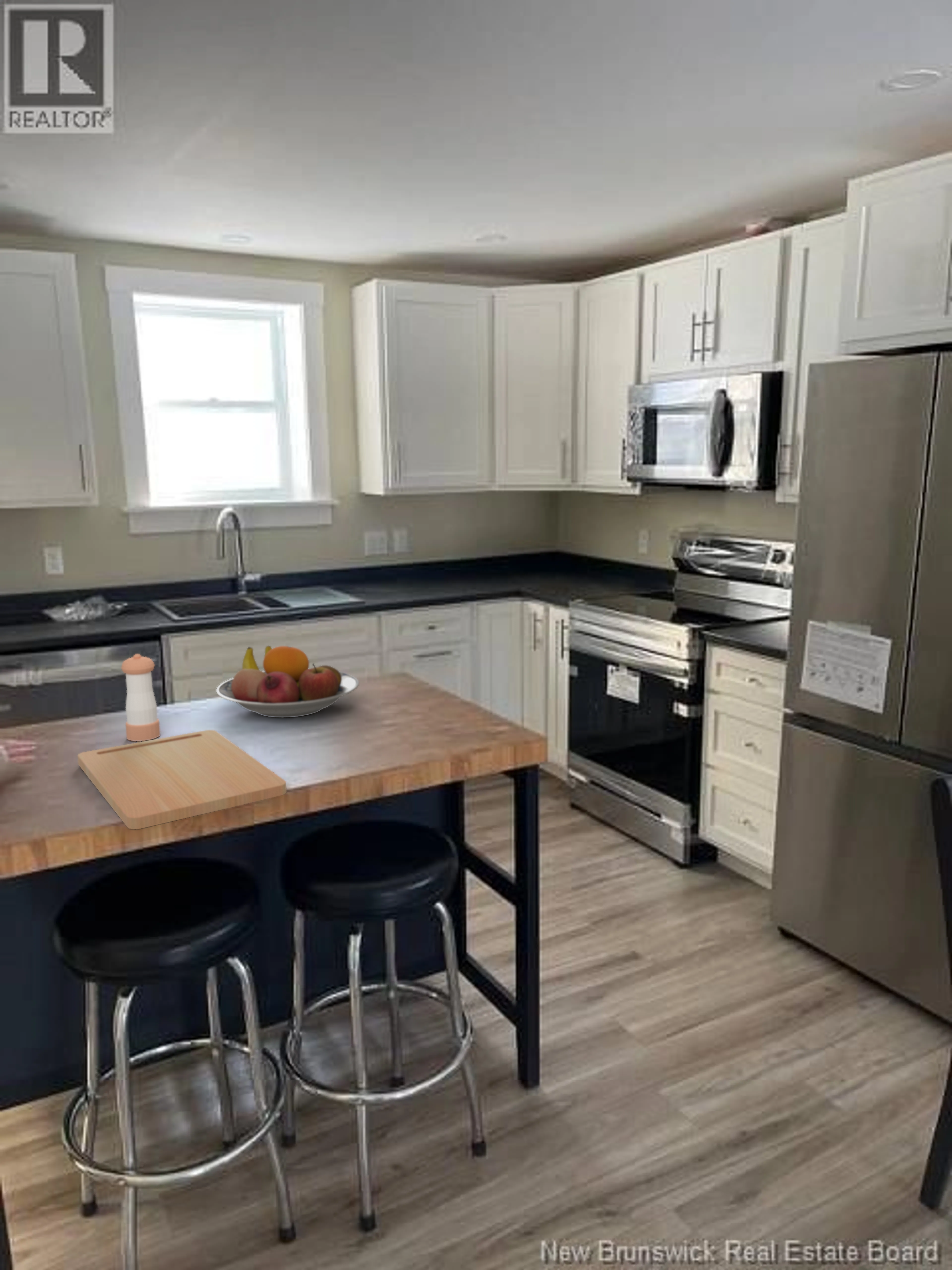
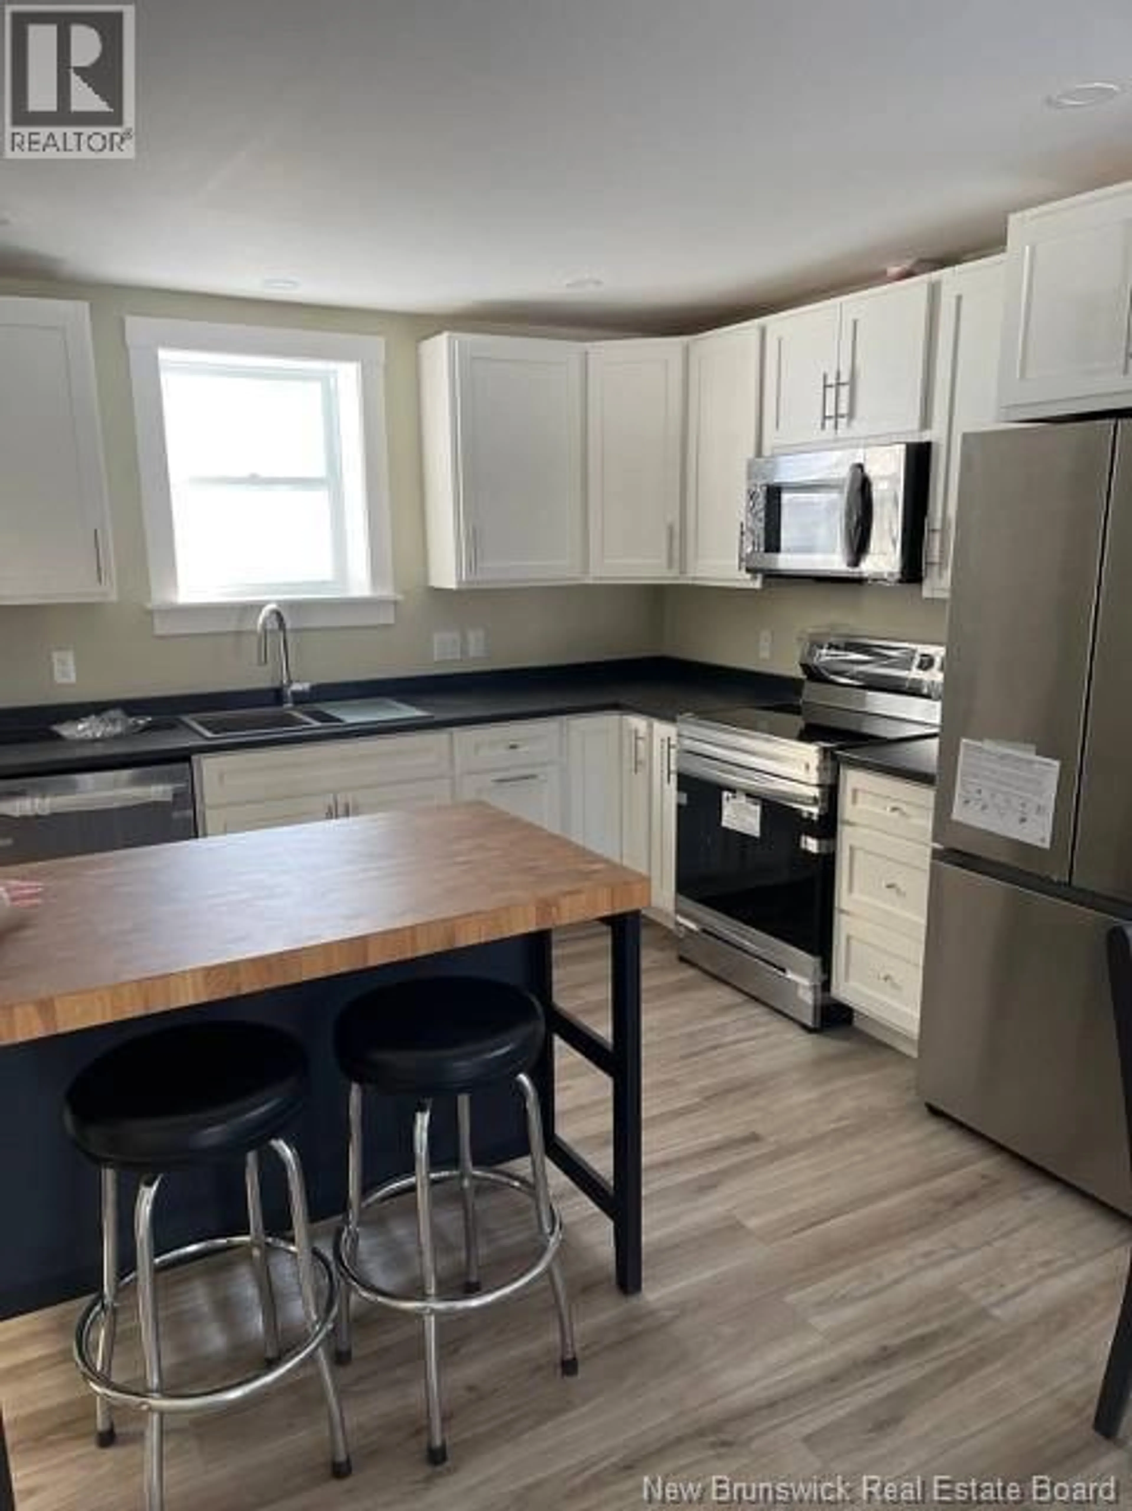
- fruit bowl [216,646,359,718]
- pepper shaker [121,654,161,741]
- cutting board [77,730,287,830]
